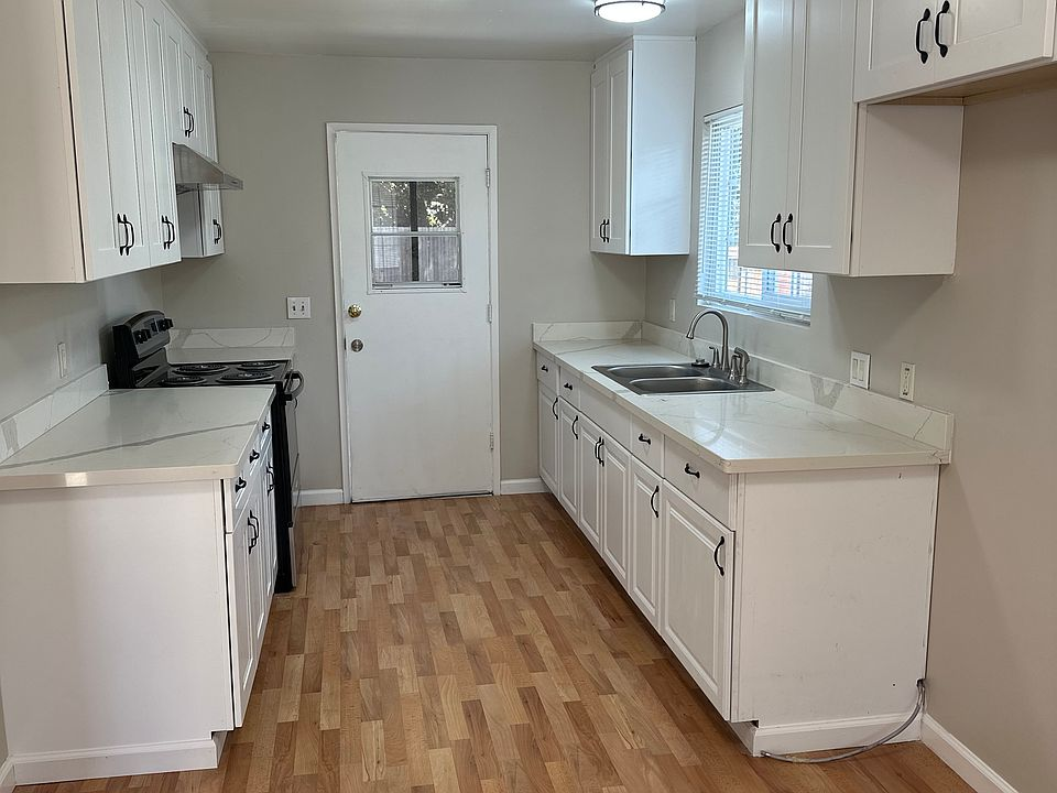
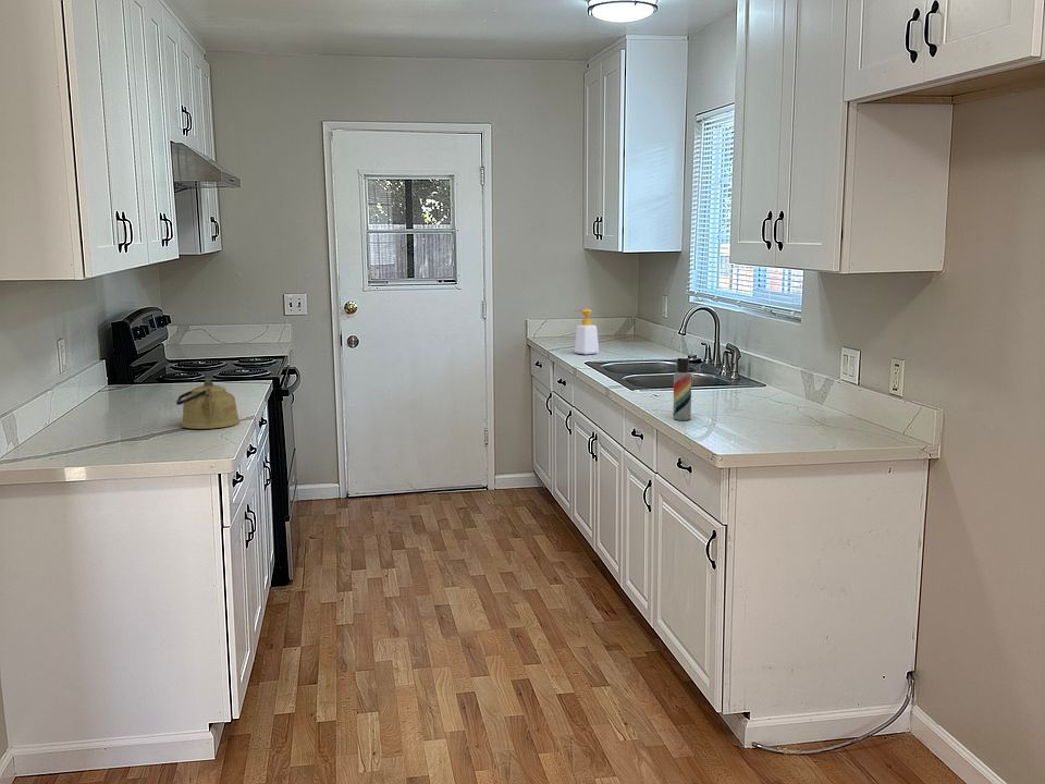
+ lotion bottle [673,357,692,421]
+ soap bottle [574,308,600,355]
+ kettle [175,379,241,430]
